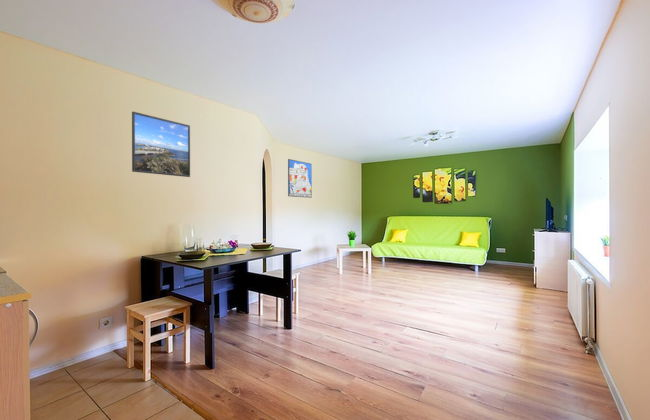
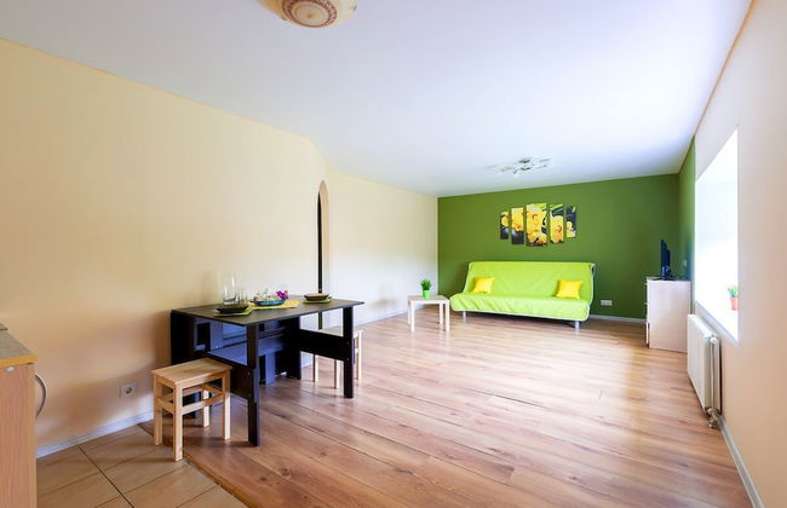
- wall art [287,158,313,199]
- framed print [131,111,191,178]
